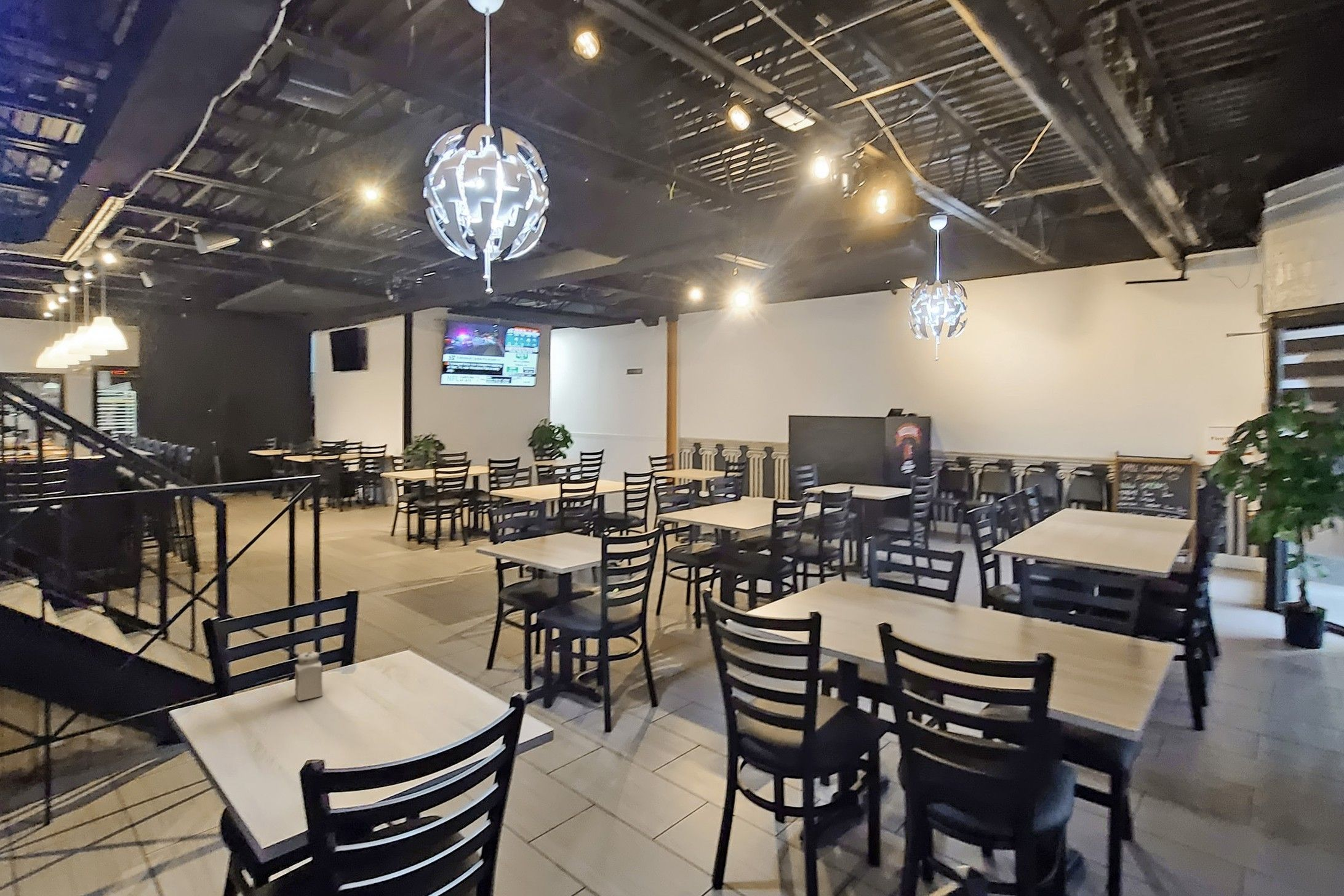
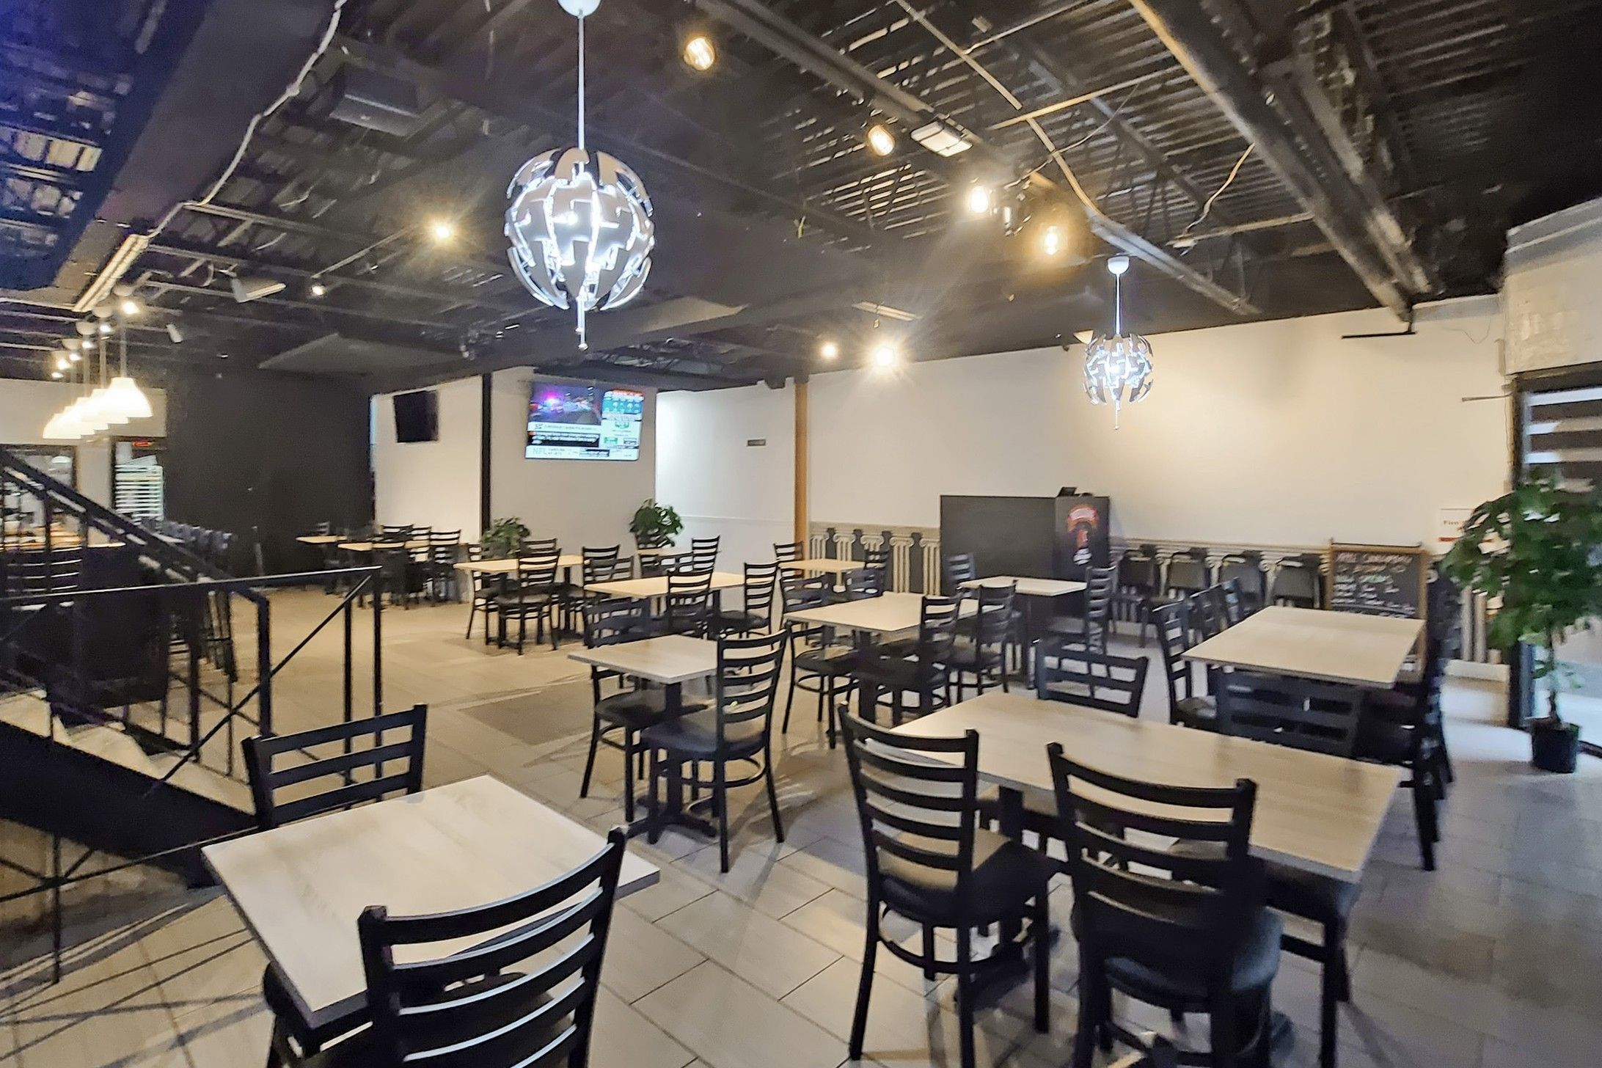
- salt shaker [294,651,323,702]
